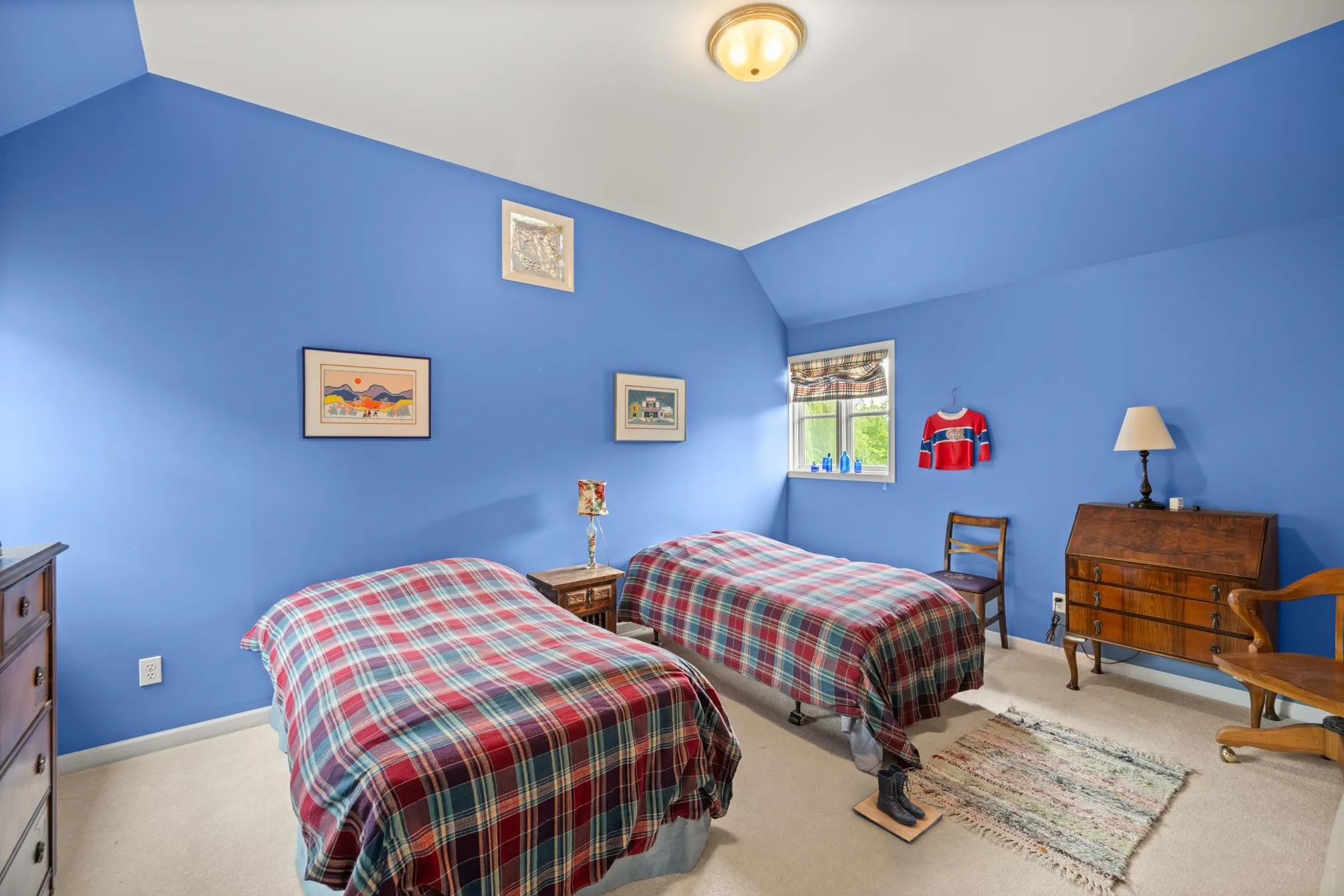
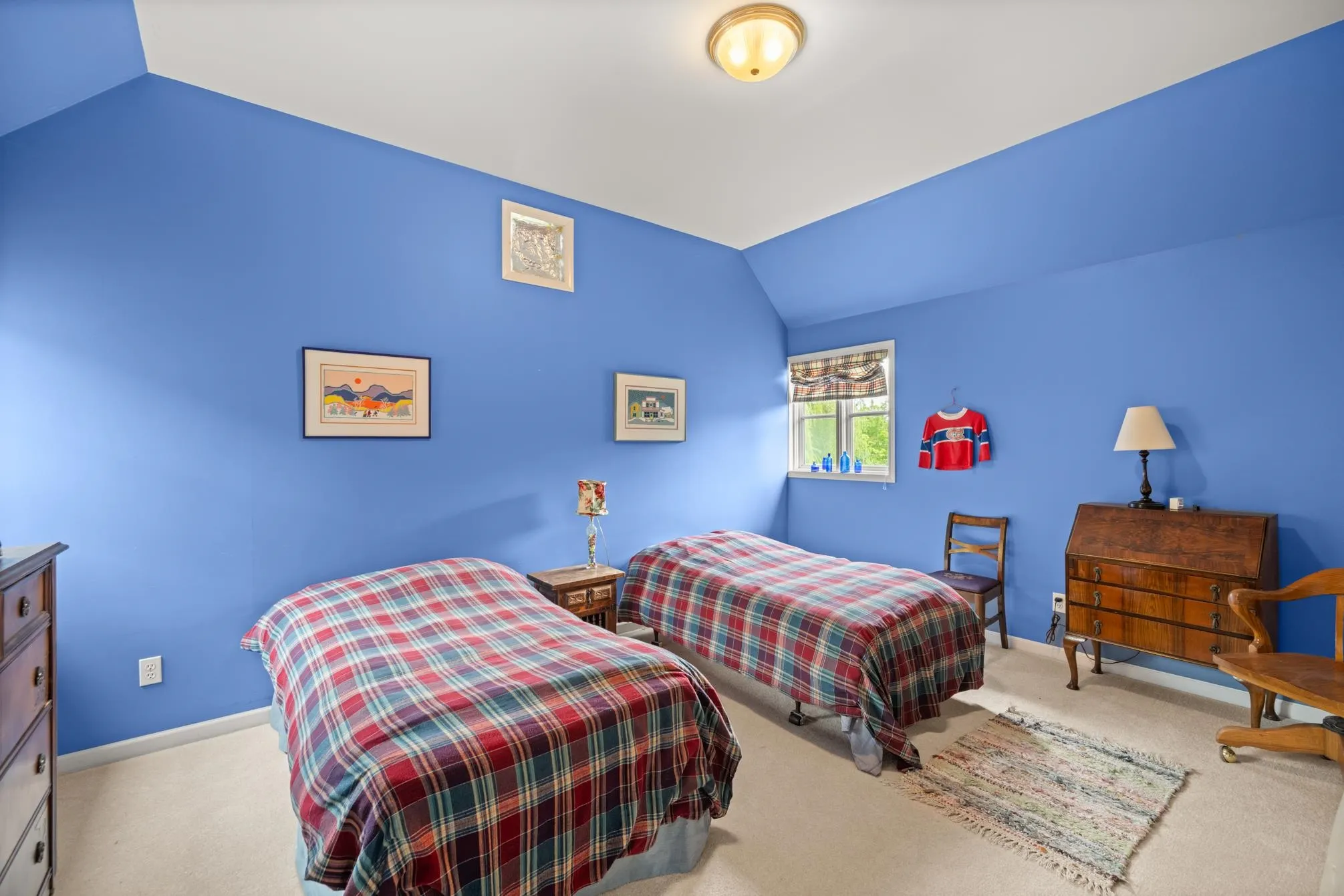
- boots [852,763,944,843]
